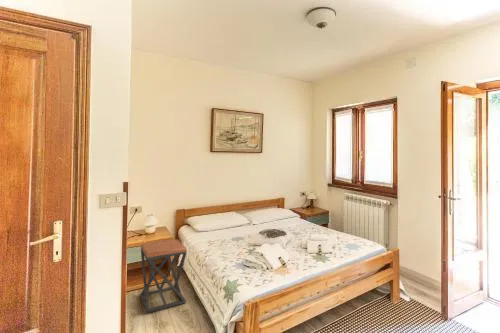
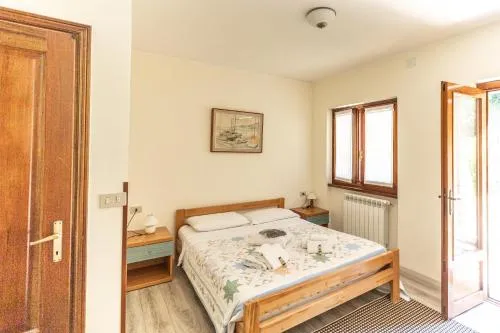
- stool [139,238,187,314]
